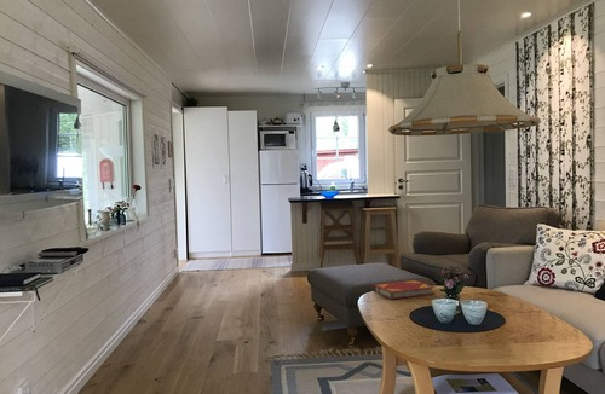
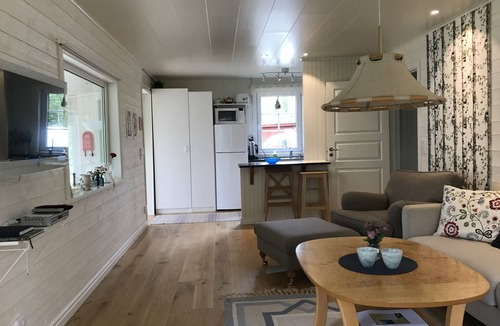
- hardback book [371,279,436,301]
